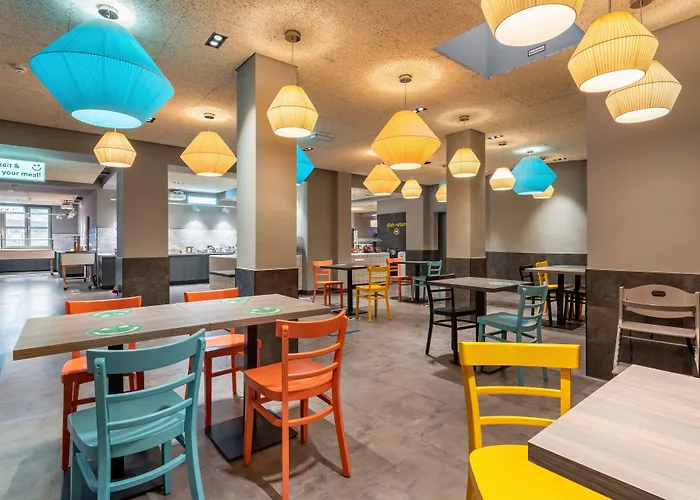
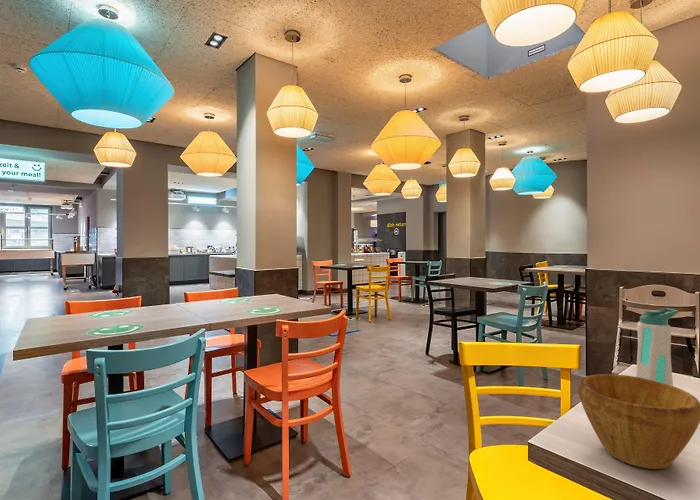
+ water bottle [635,307,679,386]
+ bowl [577,373,700,470]
